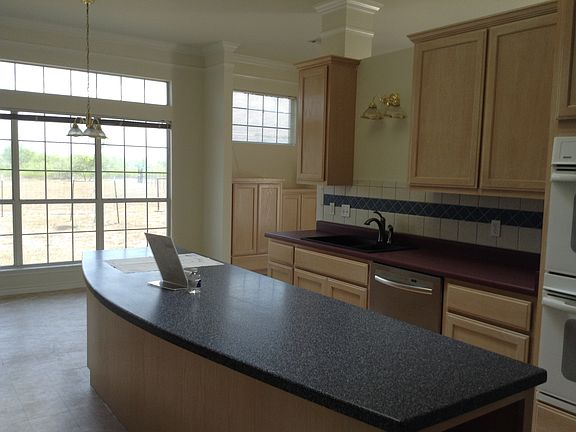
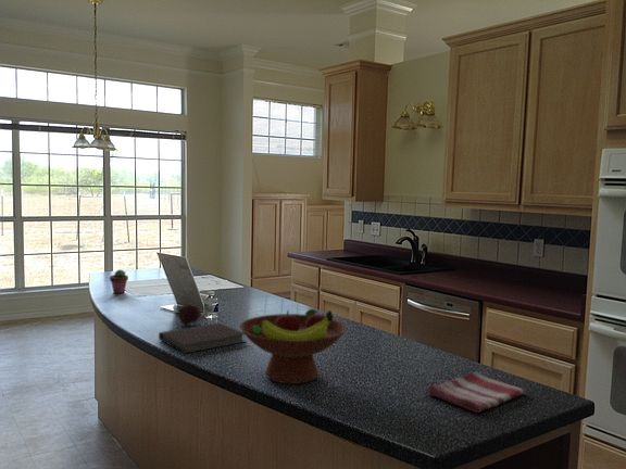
+ dish towel [426,371,526,414]
+ potted succulent [109,269,129,294]
+ notebook [158,322,247,355]
+ fruit bowl [238,308,348,385]
+ apple [177,302,202,326]
